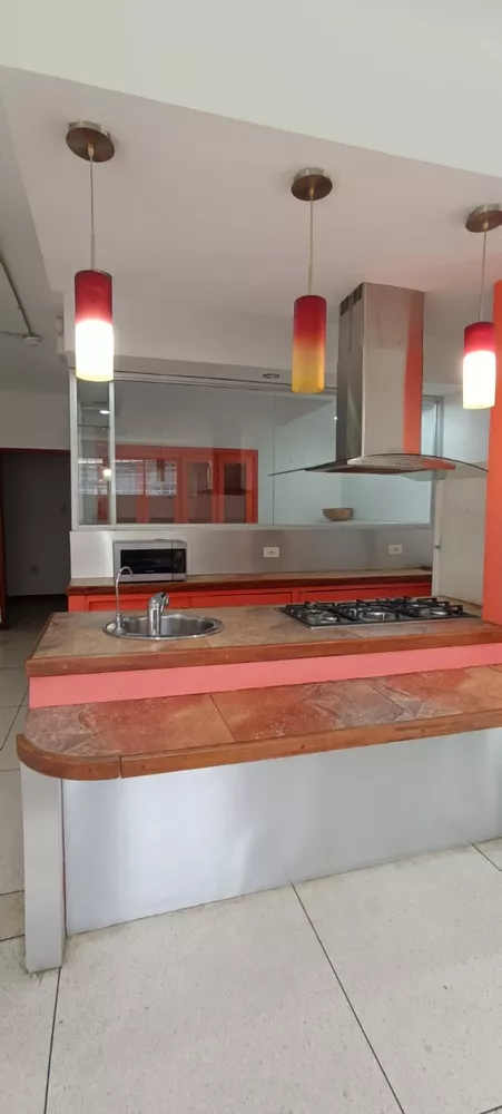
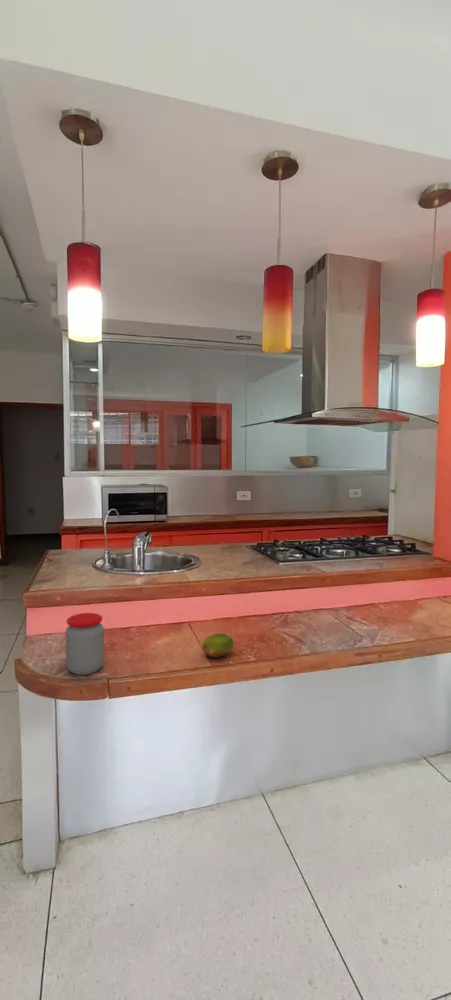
+ jar [64,612,105,676]
+ fruit [202,632,234,658]
